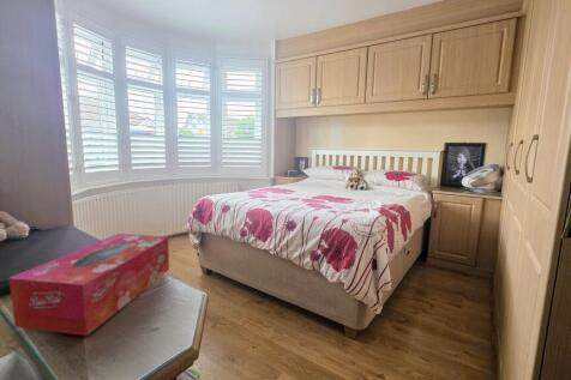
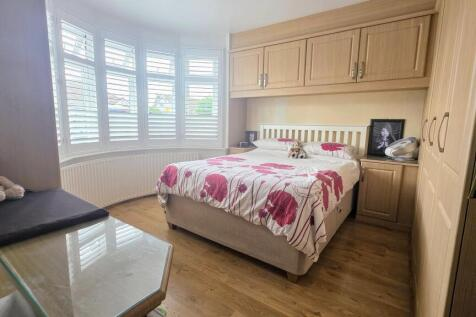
- tissue box [8,233,170,337]
